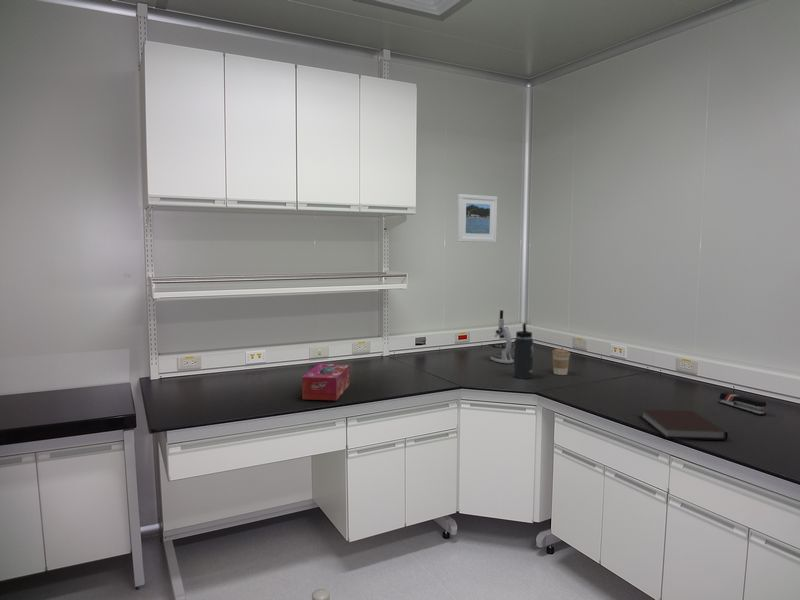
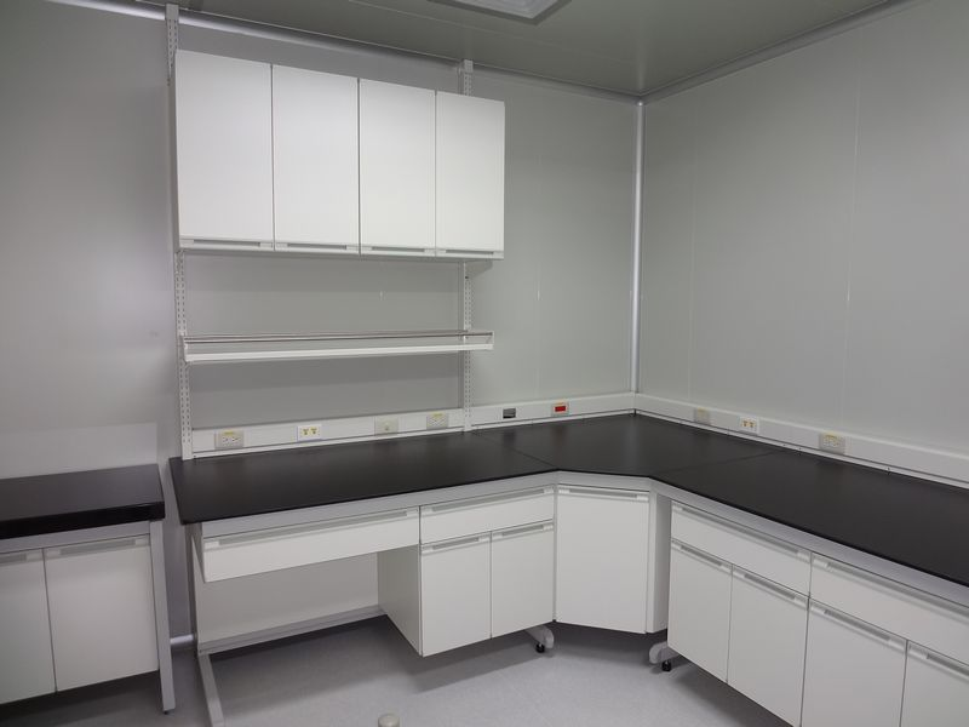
- thermos bottle [512,323,535,380]
- notebook [639,408,729,441]
- microscope [488,309,514,365]
- stapler [718,392,767,416]
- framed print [456,193,498,243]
- tissue box [301,362,351,401]
- coffee cup [551,348,571,376]
